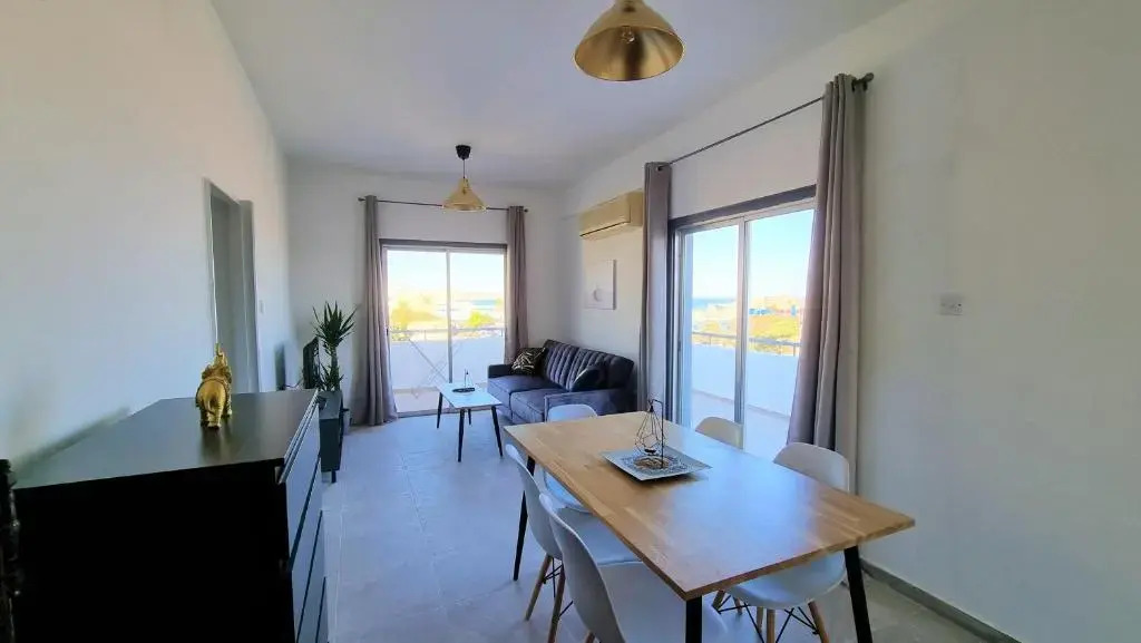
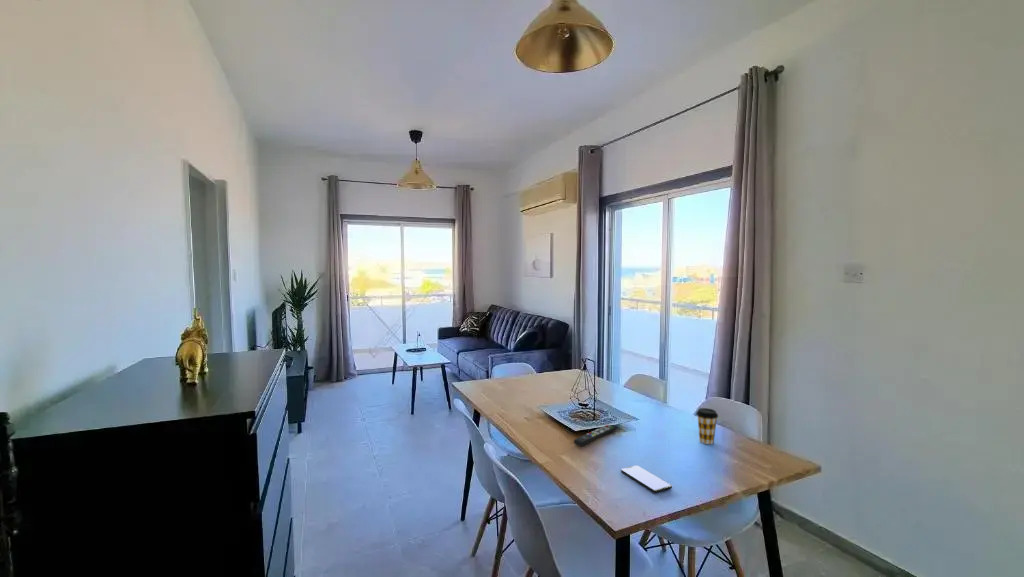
+ smartphone [620,464,673,494]
+ coffee cup [695,407,719,445]
+ remote control [573,424,617,448]
